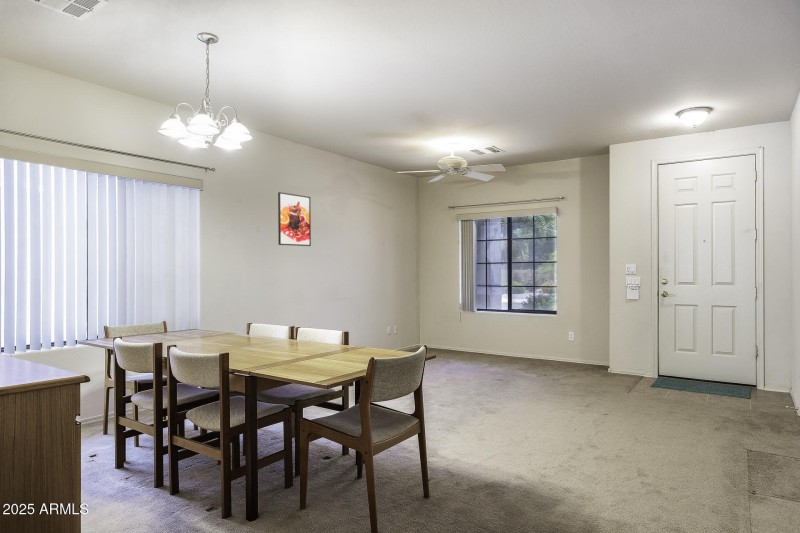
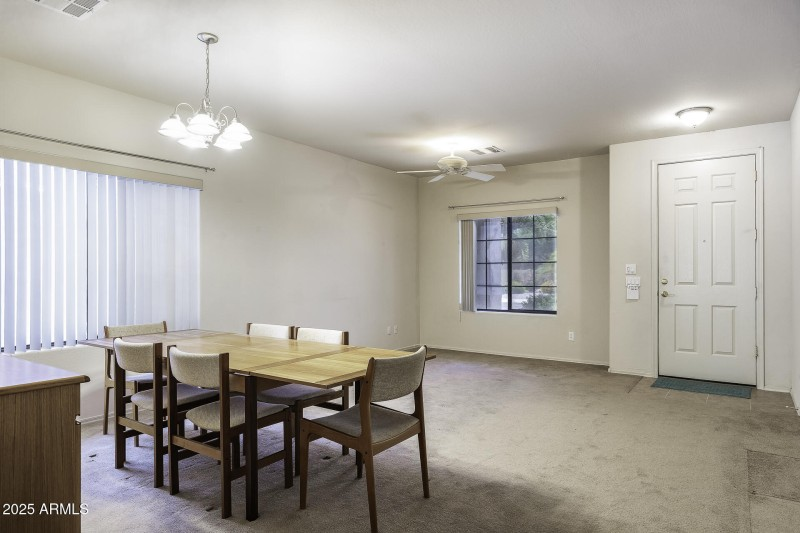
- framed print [277,191,312,247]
